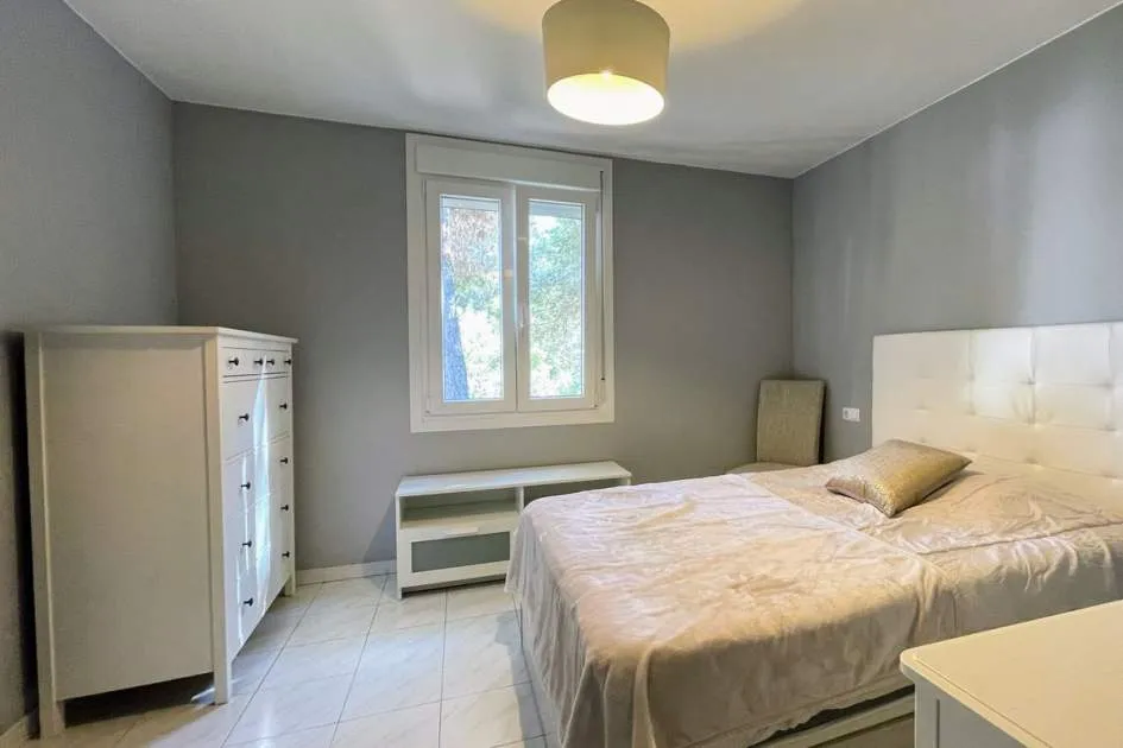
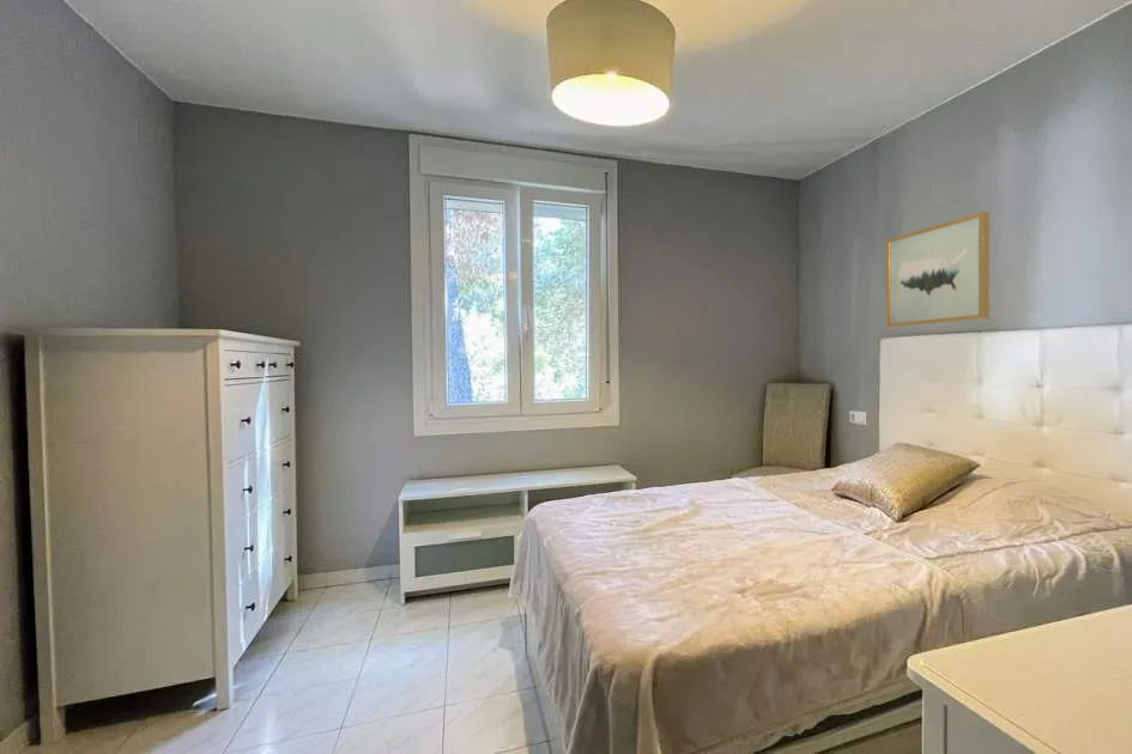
+ wall art [885,211,991,329]
